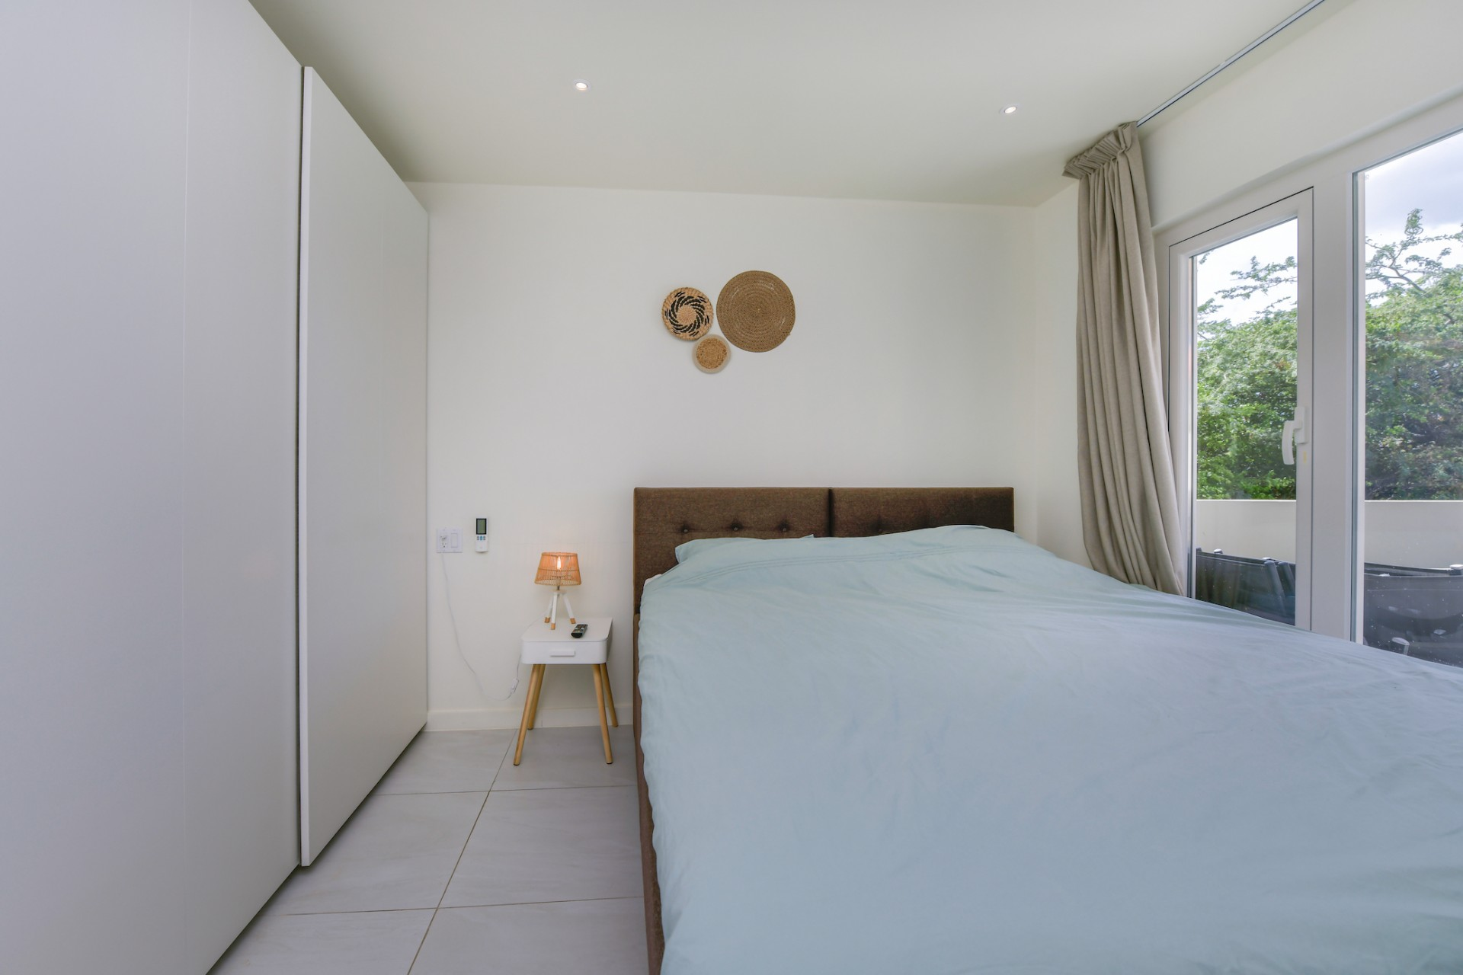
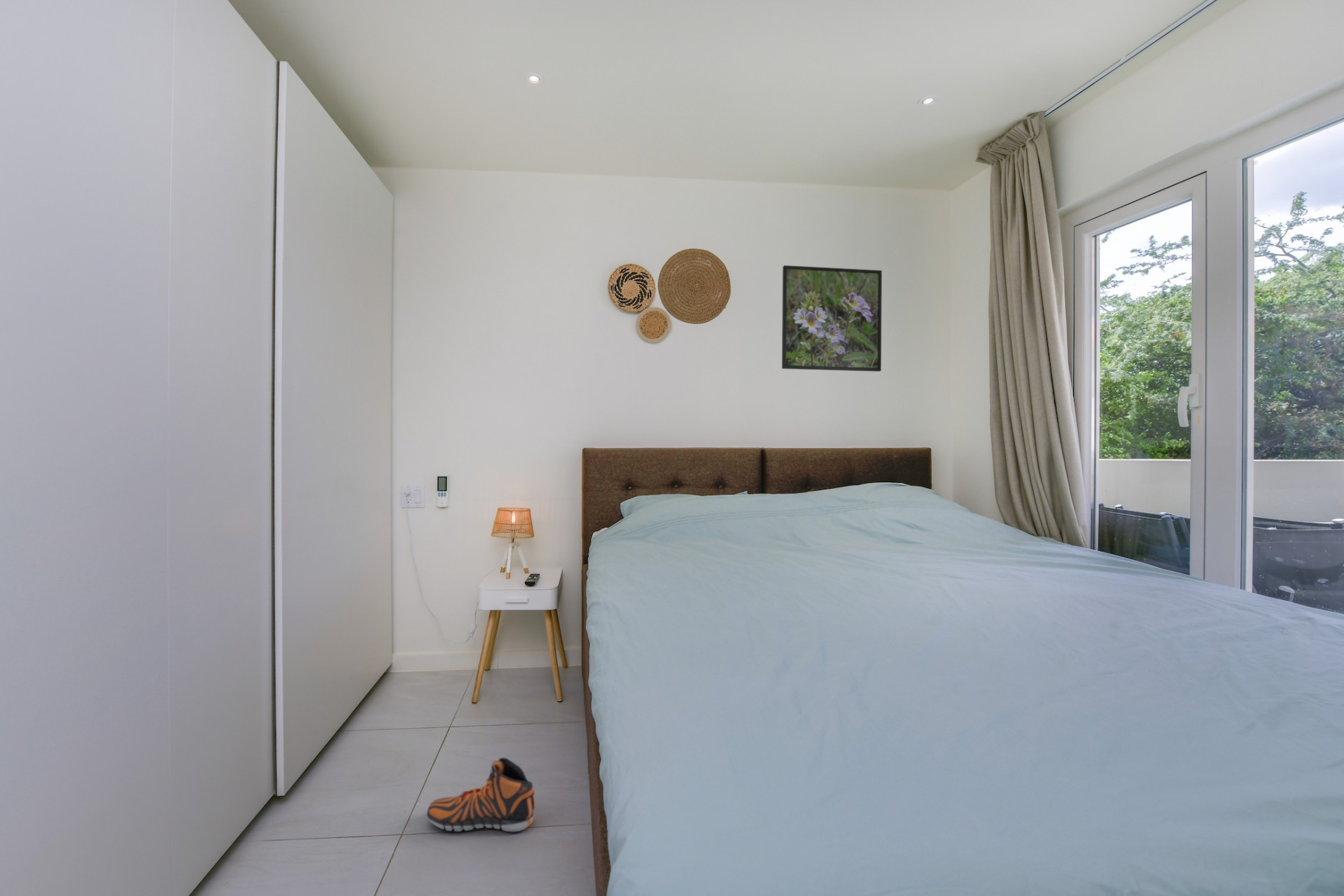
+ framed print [781,265,883,372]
+ sneaker [426,757,536,832]
